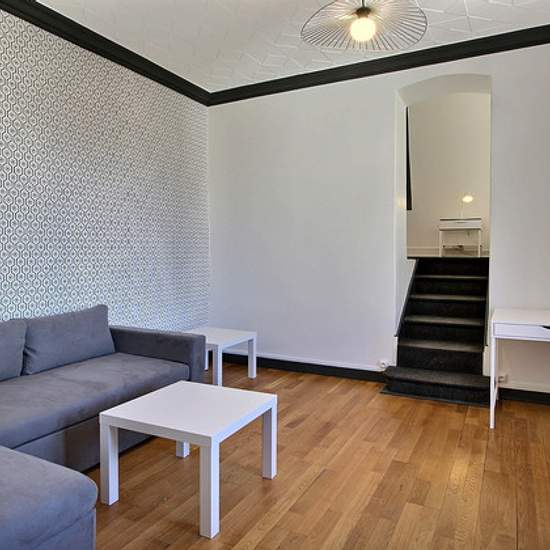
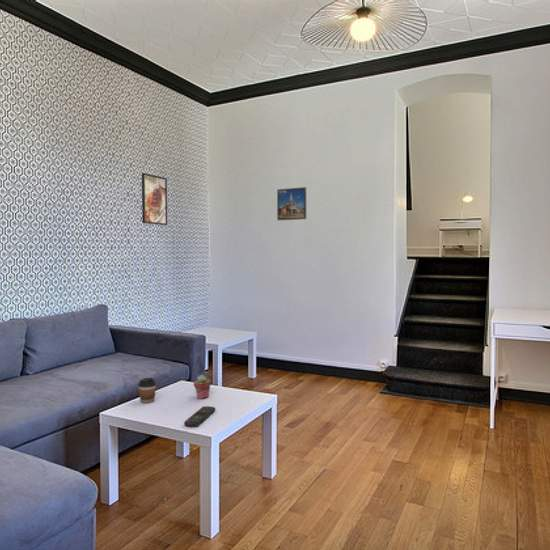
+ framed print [141,172,168,226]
+ potted succulent [193,374,212,400]
+ remote control [183,405,216,428]
+ coffee cup [137,377,157,404]
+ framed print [276,186,307,221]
